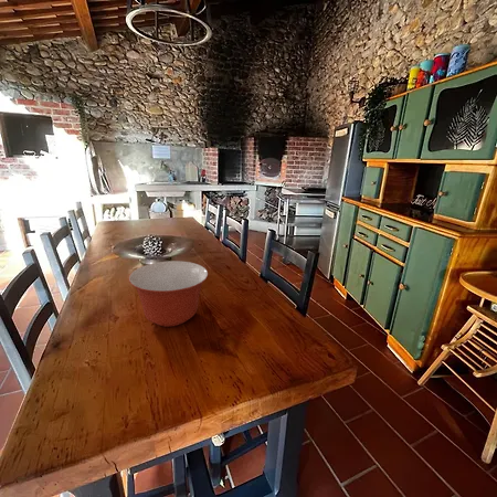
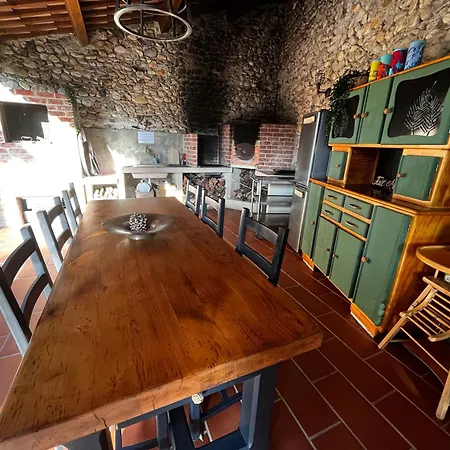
- mixing bowl [128,260,209,328]
